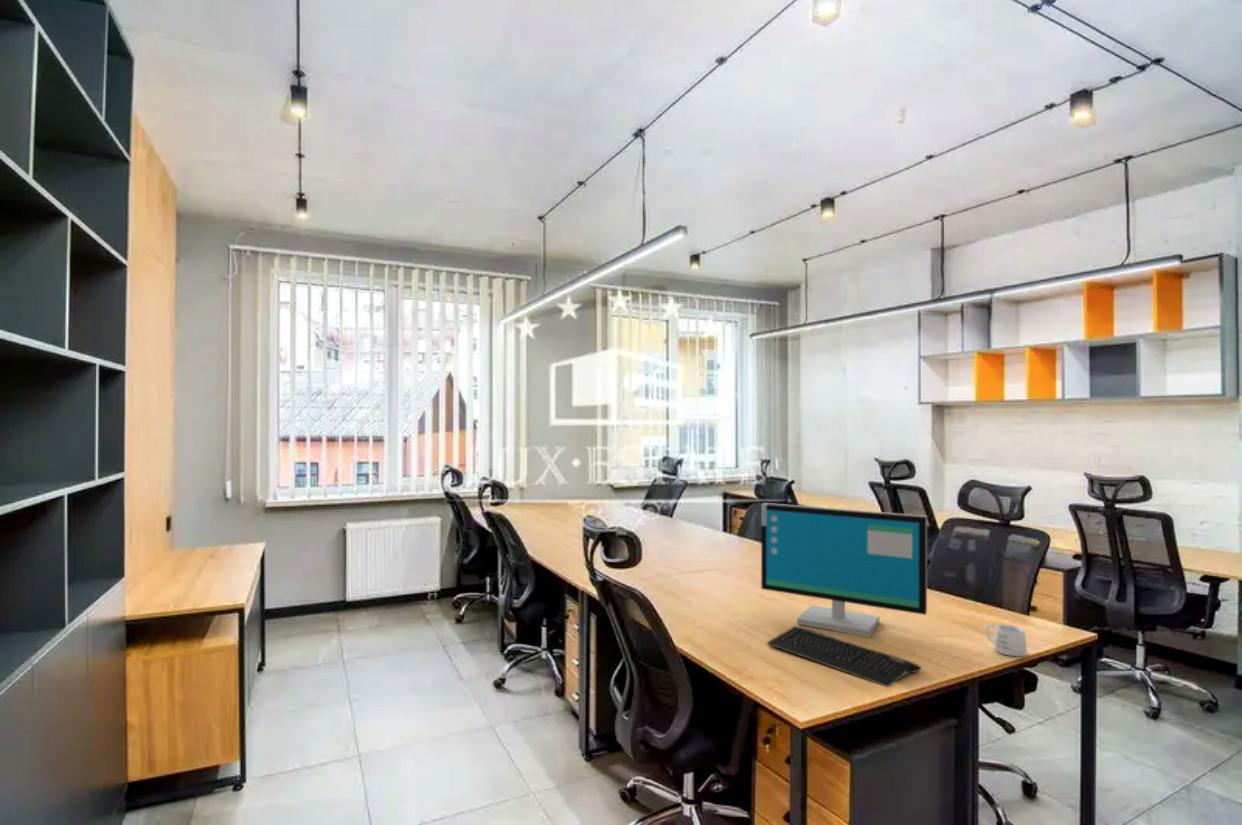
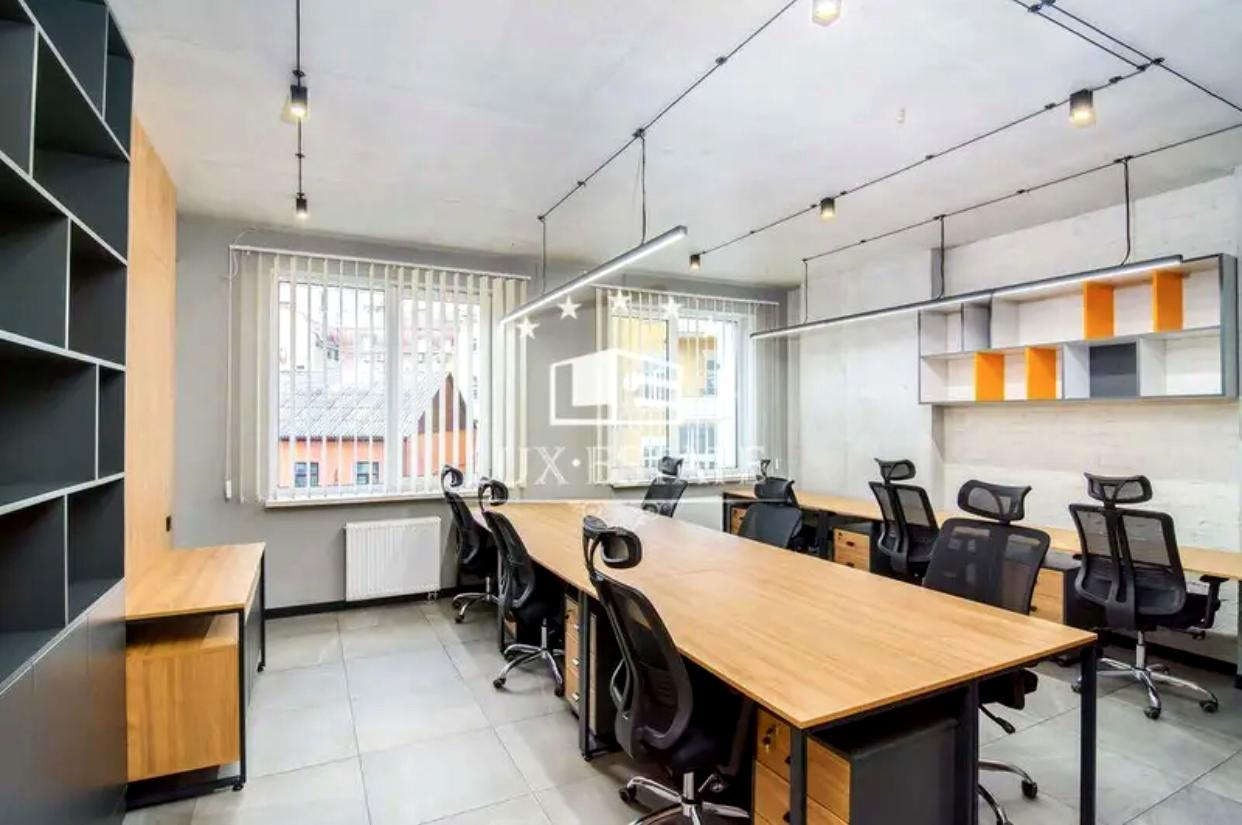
- computer monitor [760,502,928,638]
- mug [984,623,1028,657]
- keyboard [766,625,922,688]
